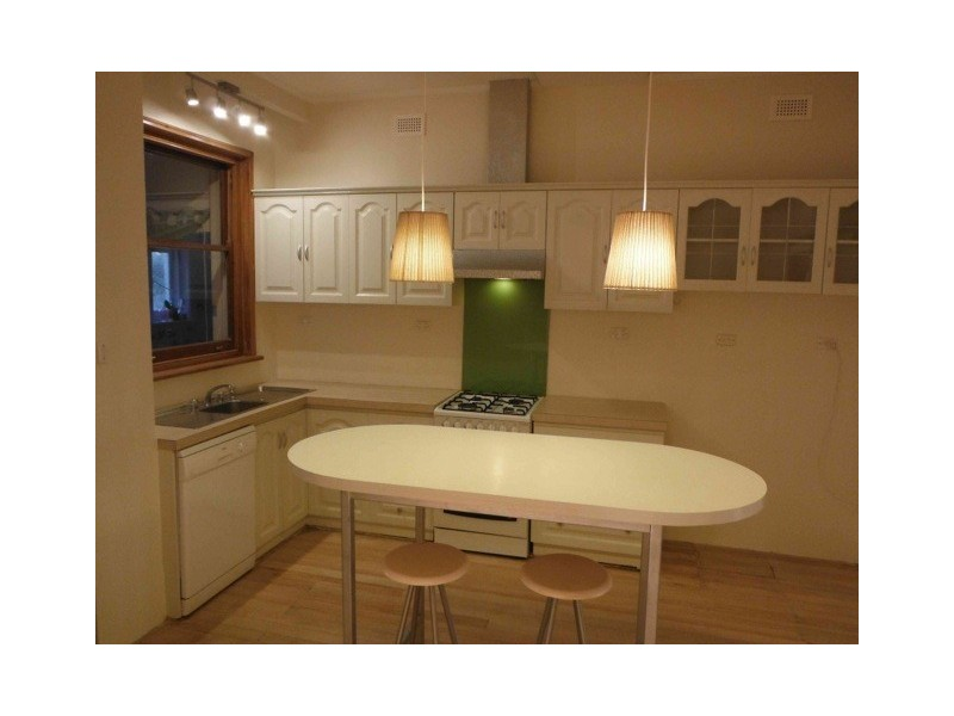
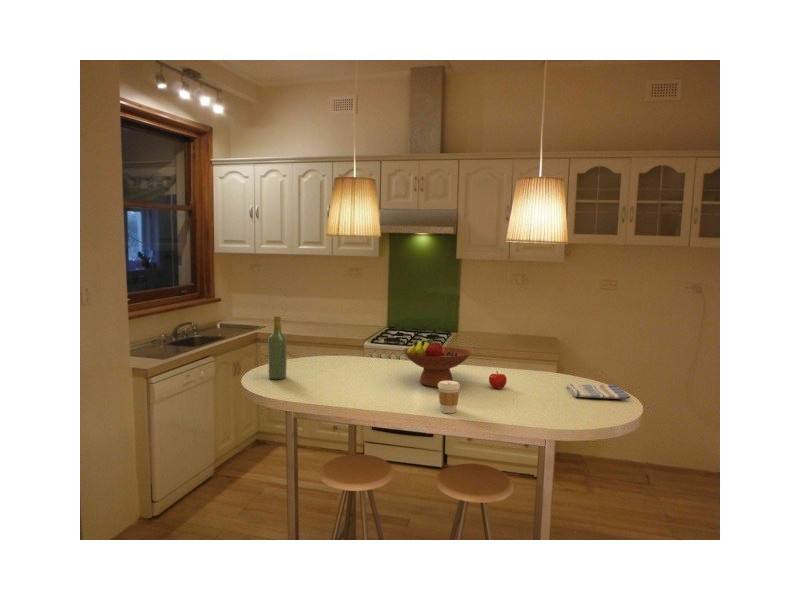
+ coffee cup [437,380,461,414]
+ fruit bowl [402,338,473,388]
+ dish towel [565,382,631,400]
+ wine bottle [267,315,288,380]
+ apple [488,370,508,389]
